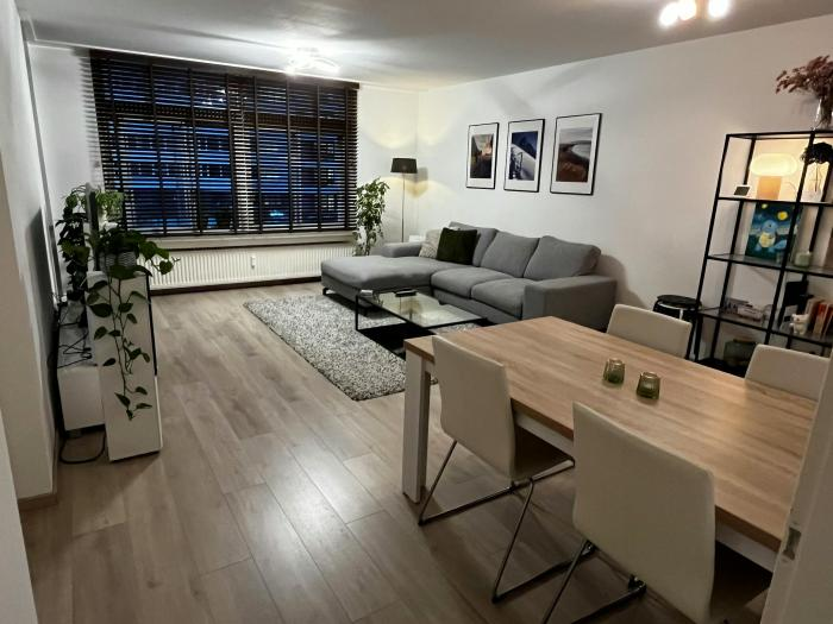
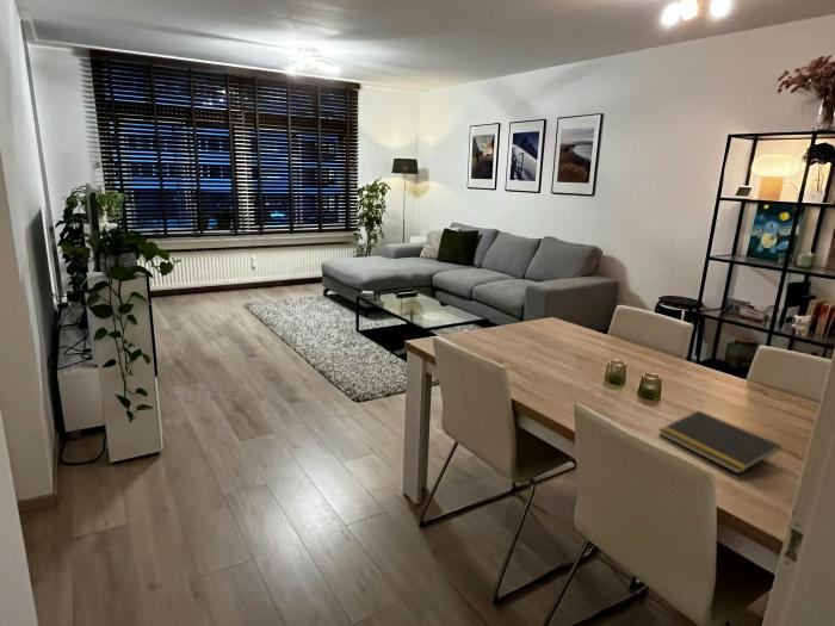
+ notepad [657,409,783,475]
